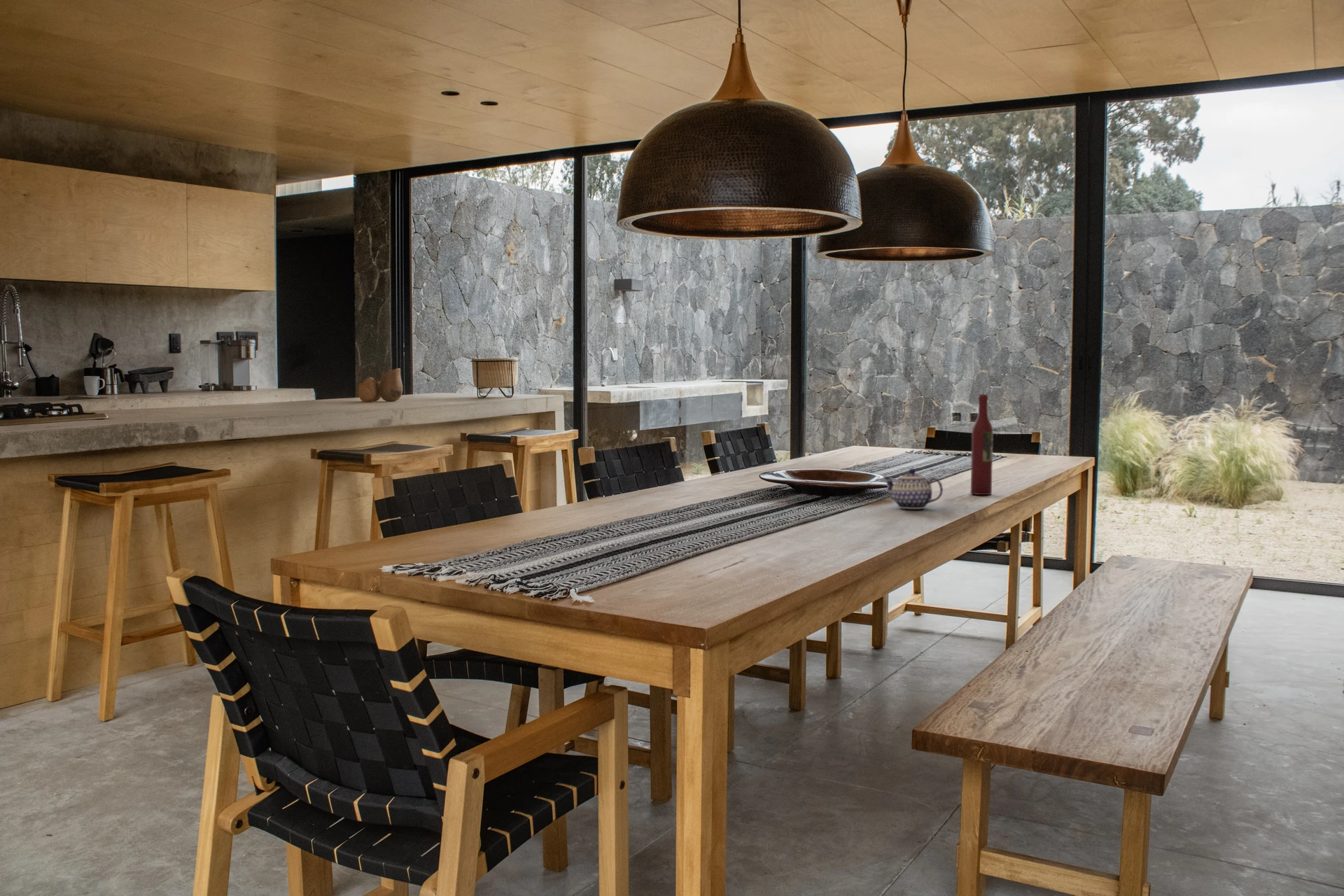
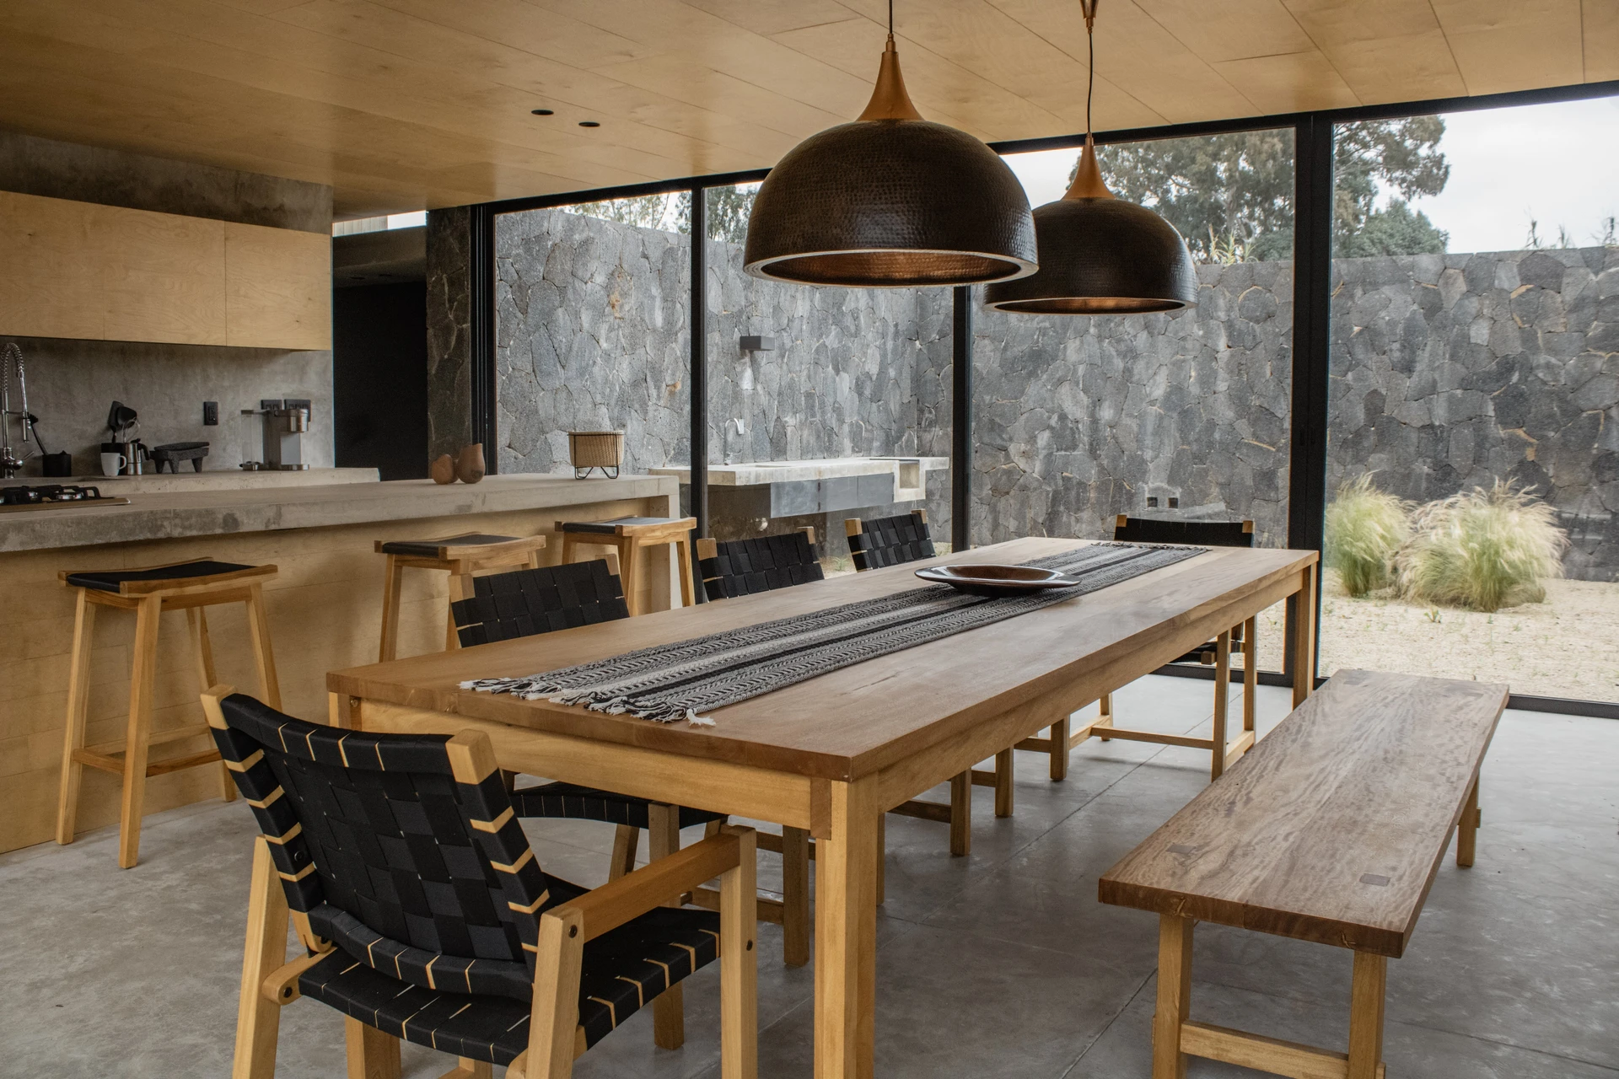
- wine bottle [970,393,994,496]
- teapot [883,468,944,510]
